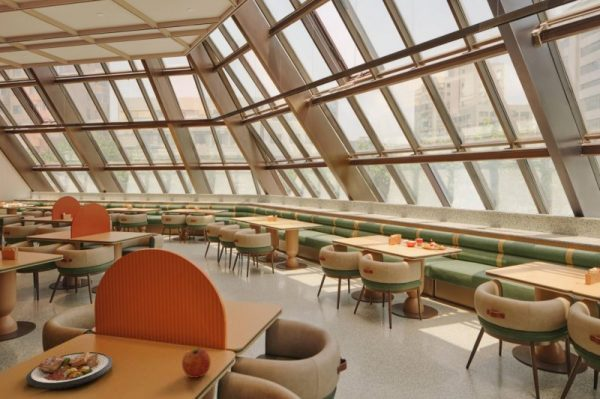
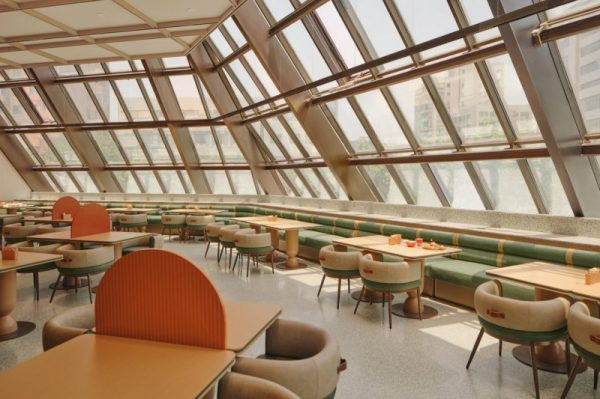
- fruit [181,346,212,379]
- plate [25,350,114,391]
